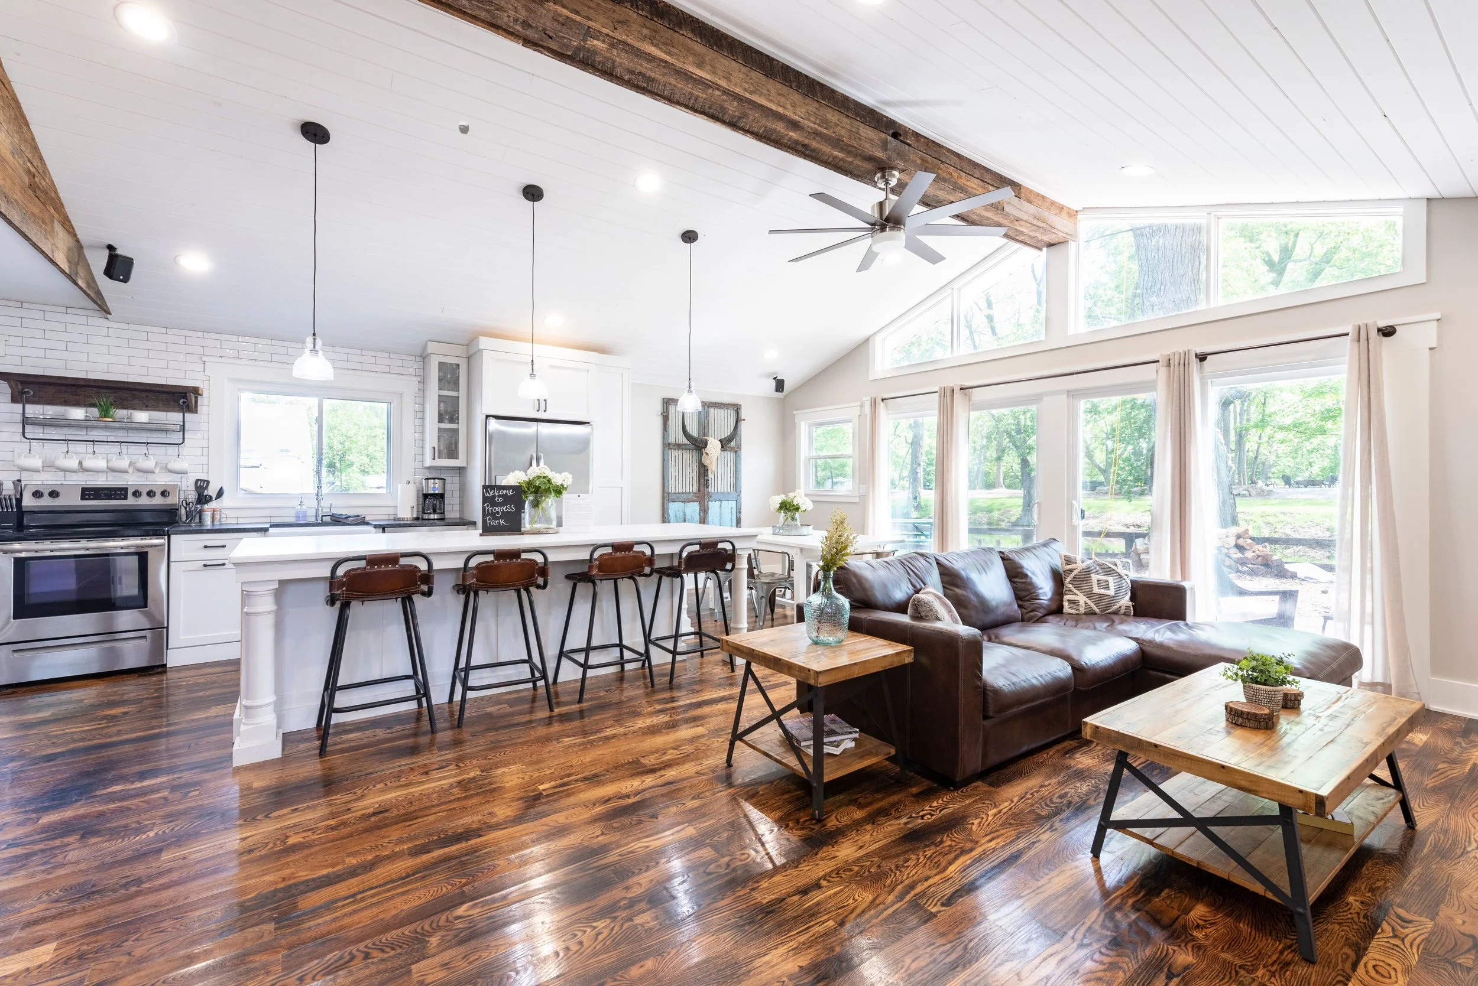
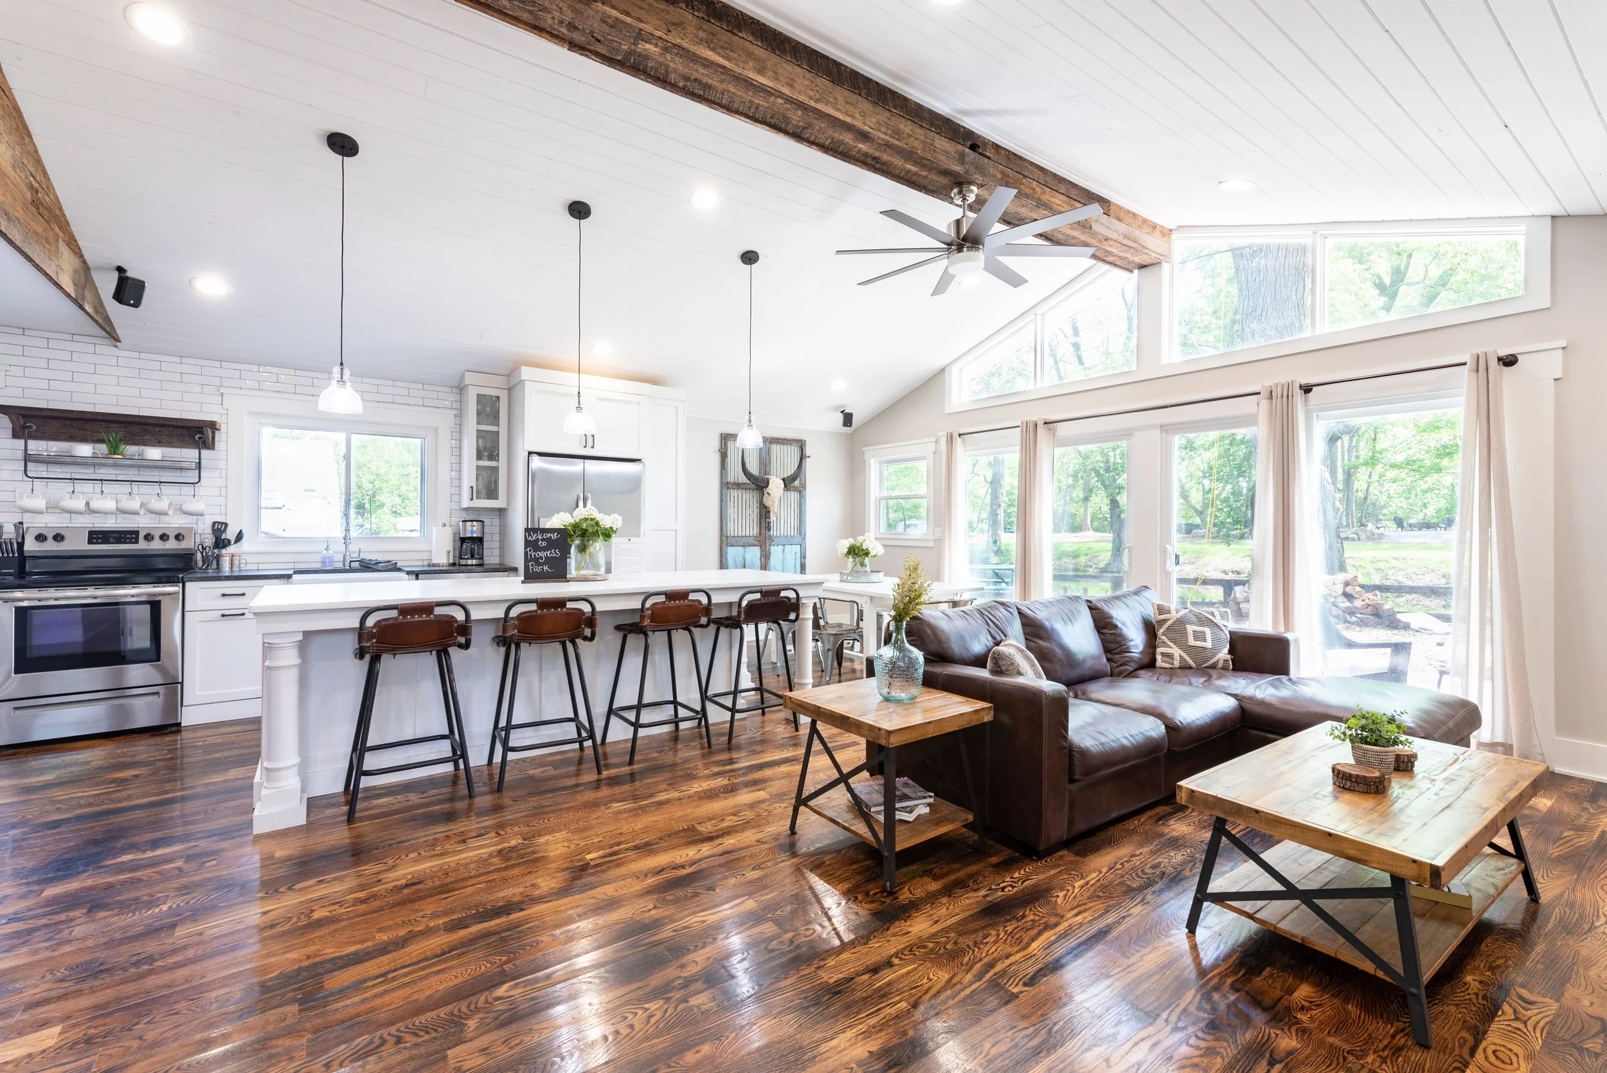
- smoke detector [458,121,469,134]
